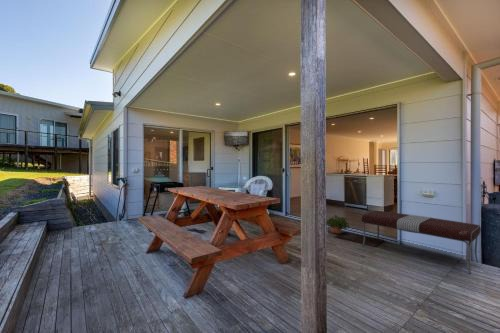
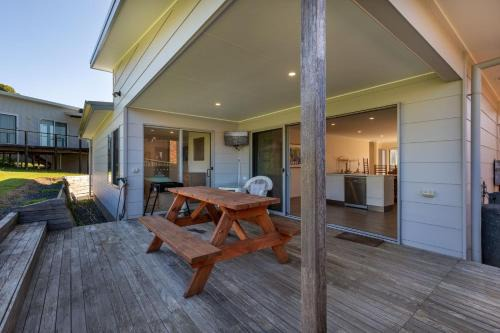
- potted plant [326,214,351,237]
- bench [360,210,482,275]
